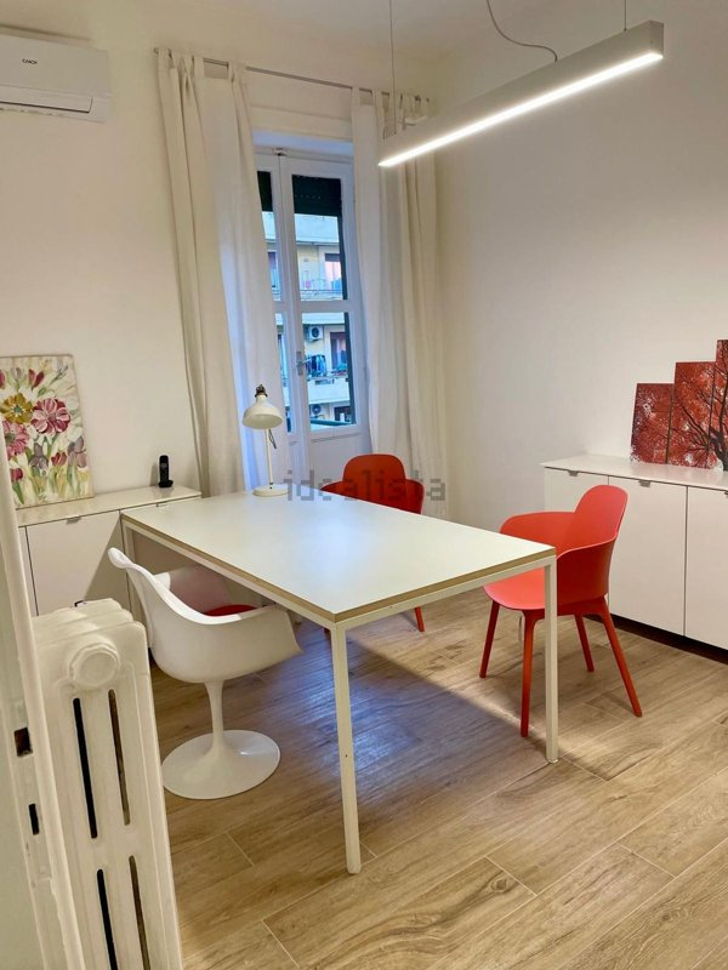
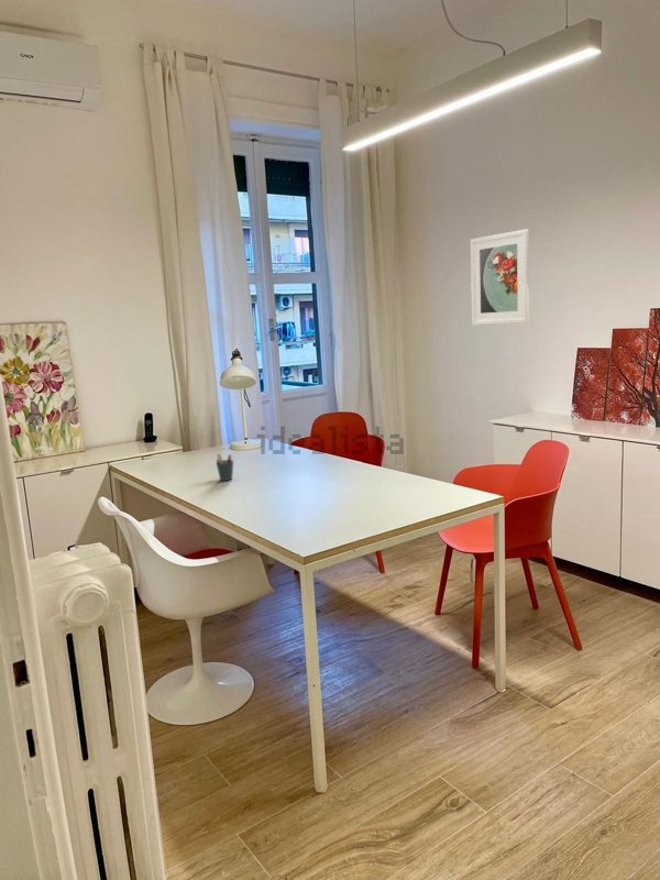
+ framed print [470,229,530,326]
+ pen holder [215,453,234,482]
